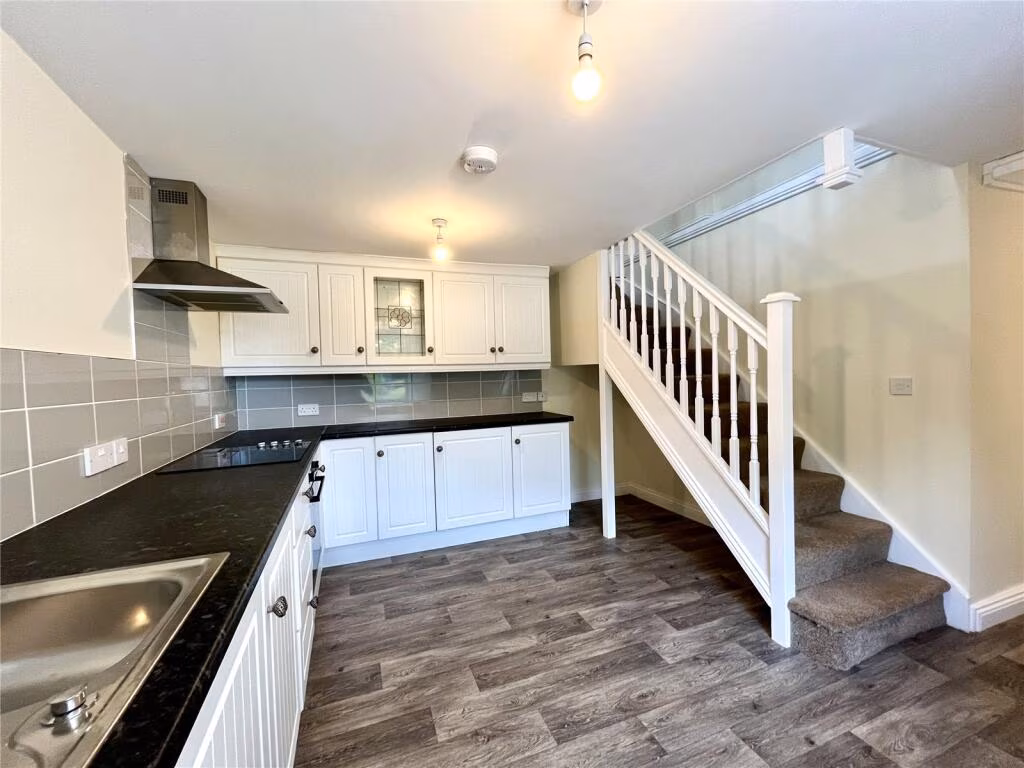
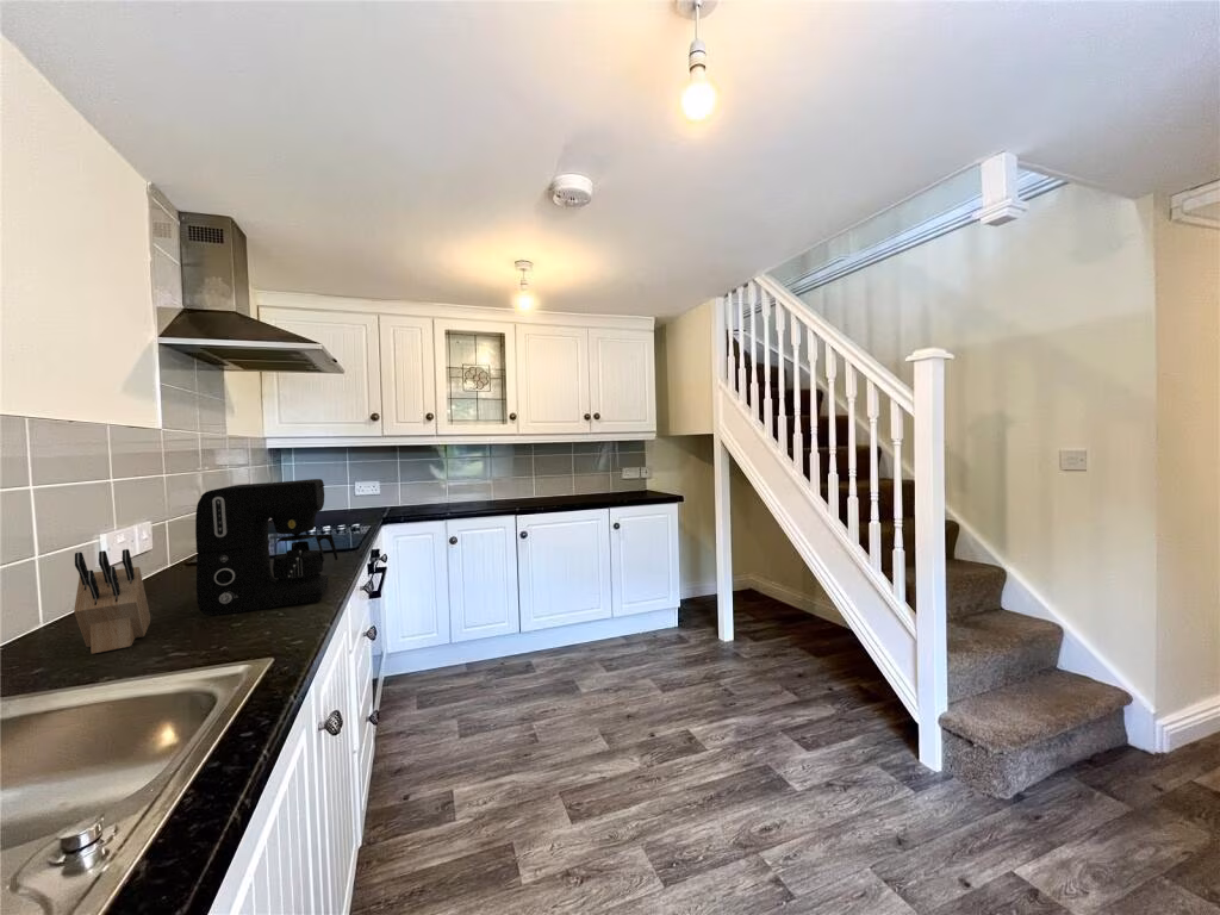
+ knife block [73,548,151,655]
+ coffee maker [194,478,338,616]
